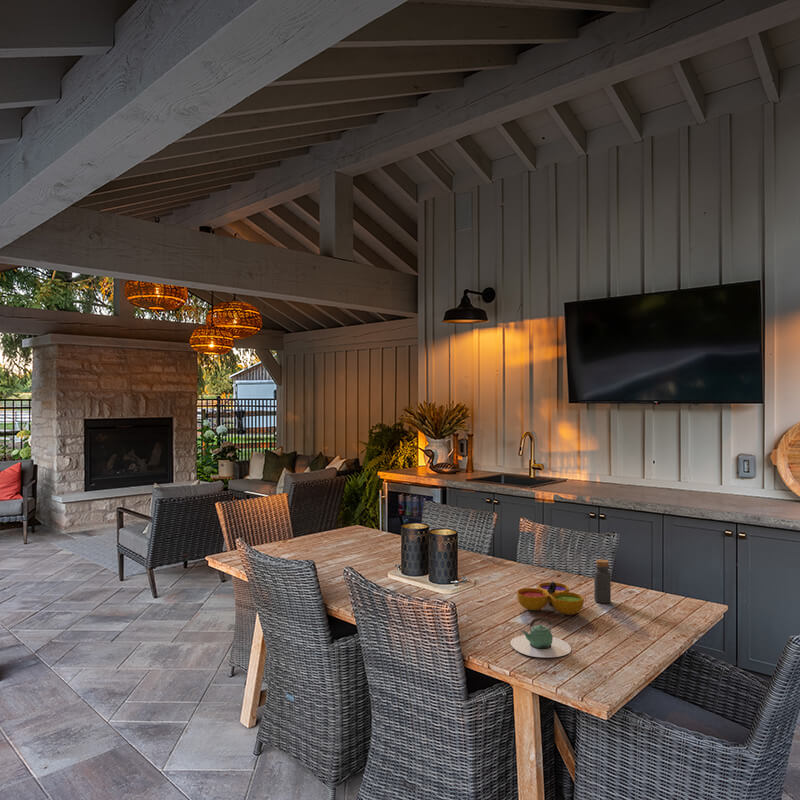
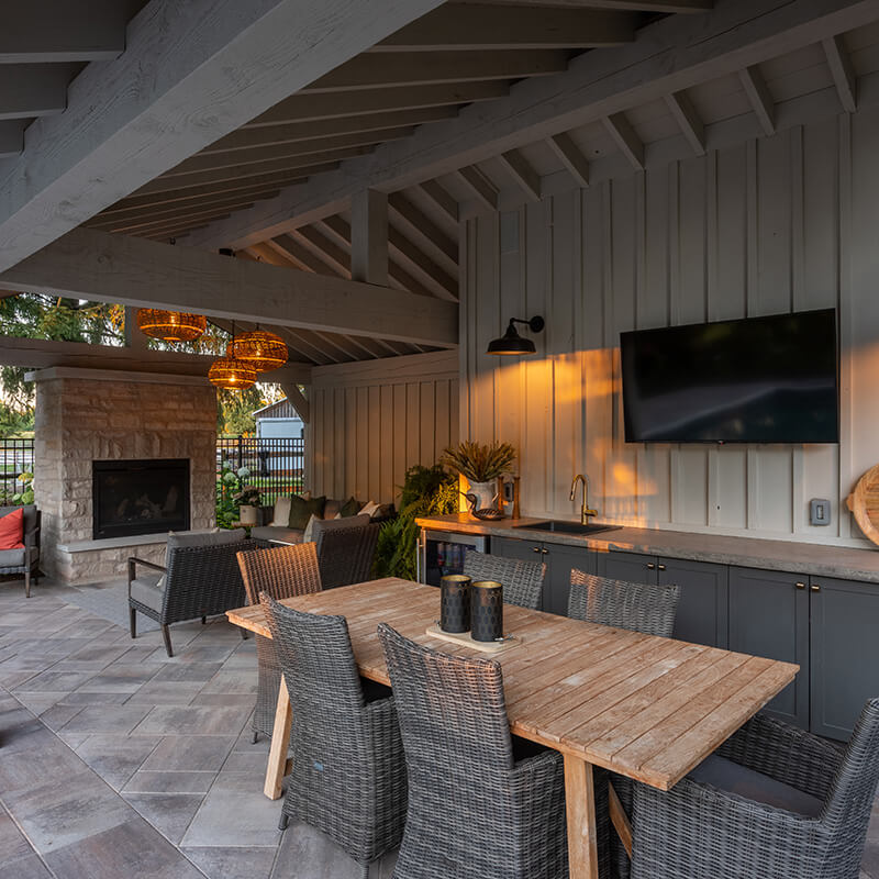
- teapot [510,616,572,658]
- decorative bowl [516,581,585,616]
- bottle [593,558,612,604]
